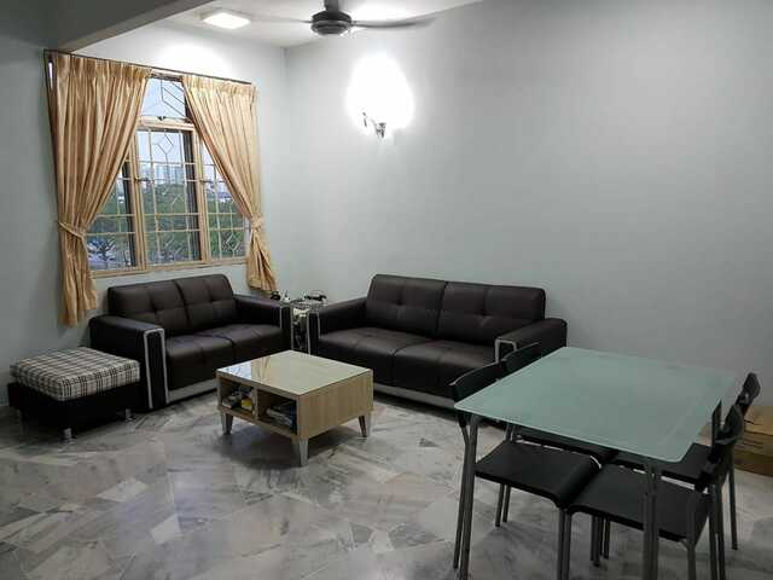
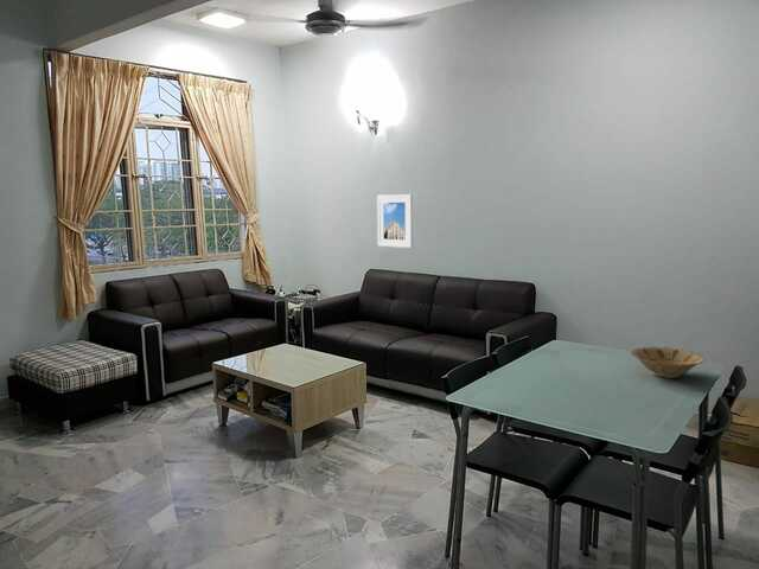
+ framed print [376,193,414,249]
+ bowl [630,346,706,379]
